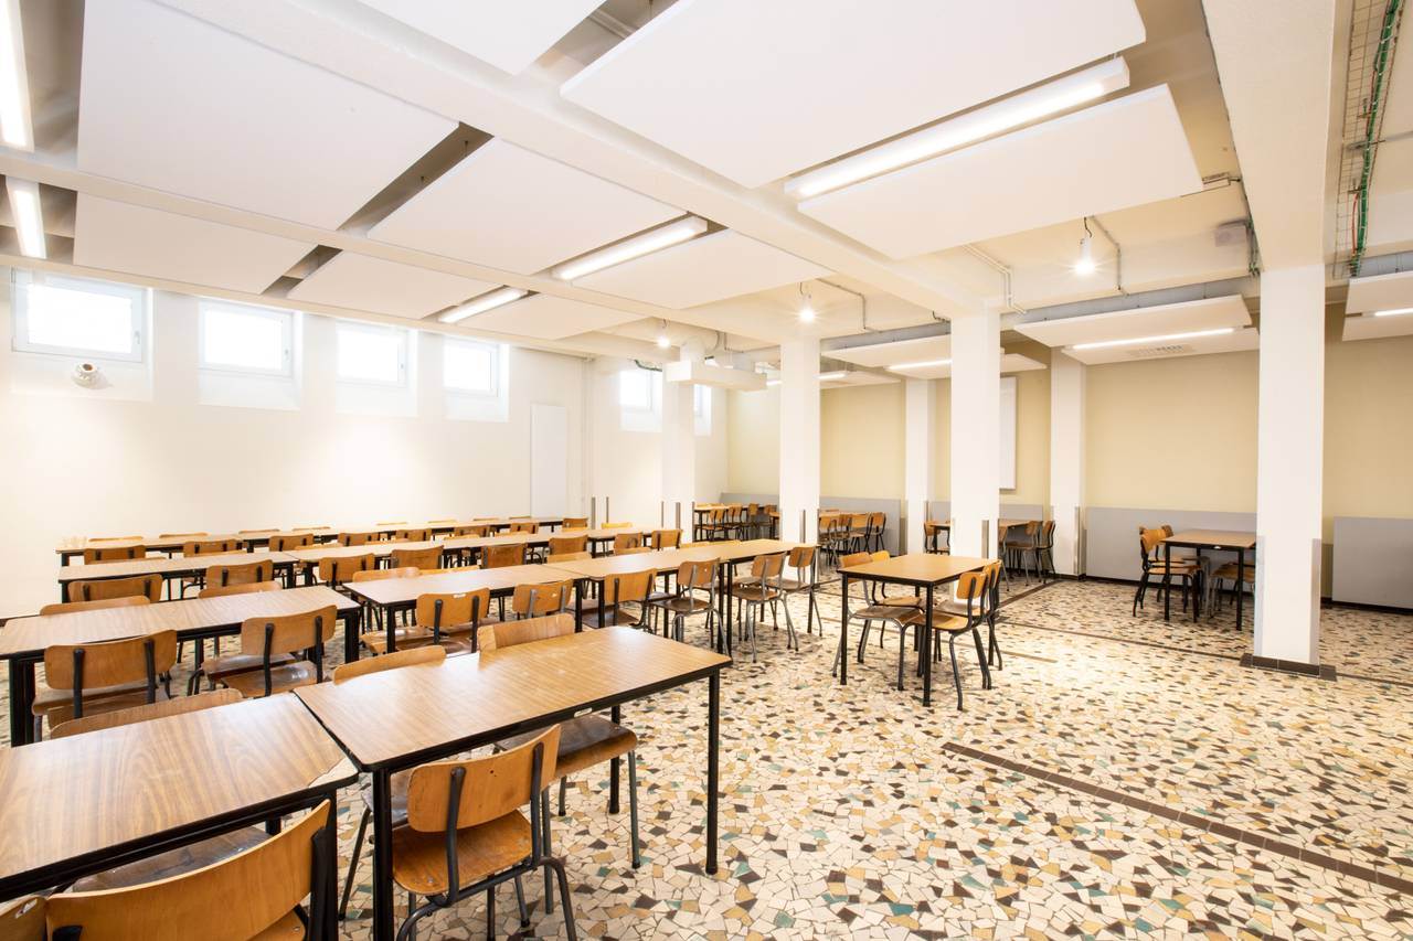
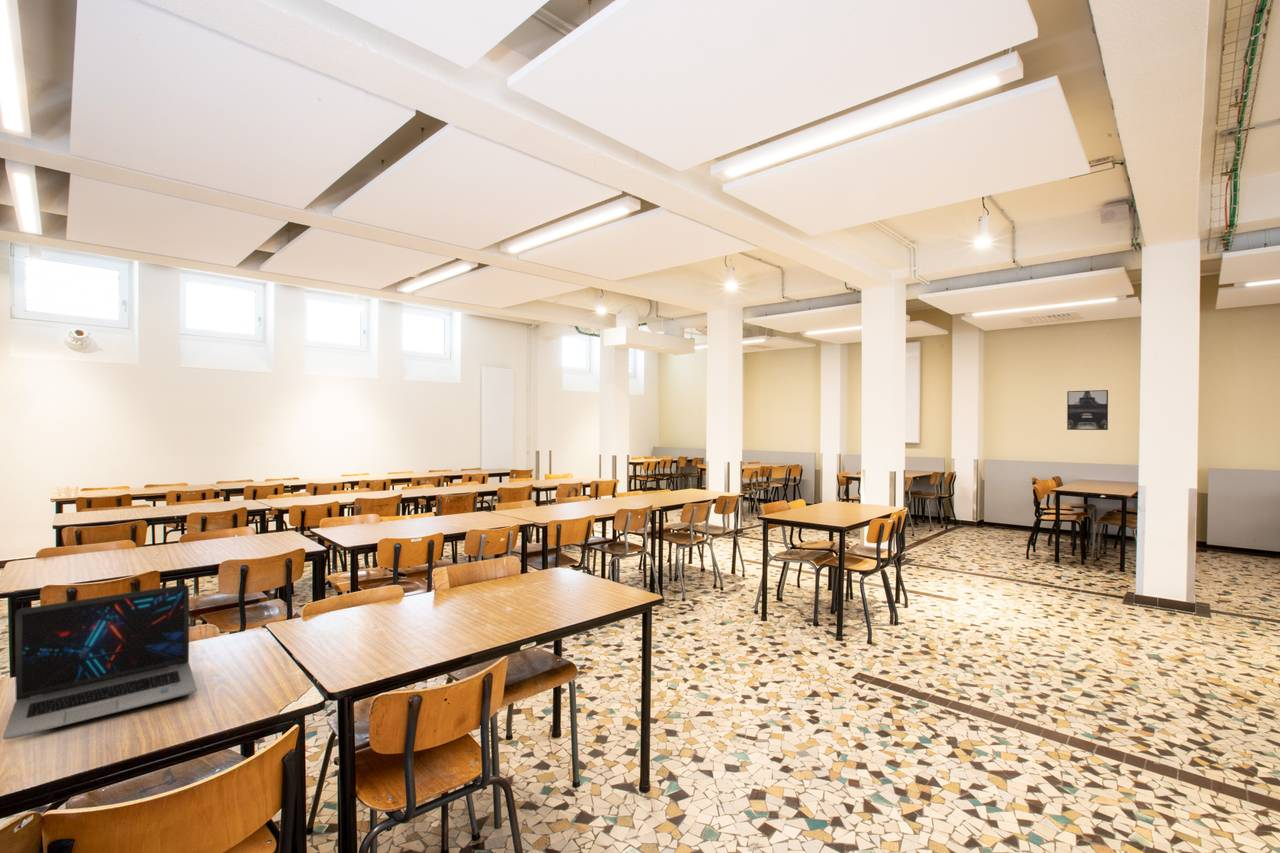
+ wall art [1066,389,1109,431]
+ laptop [2,584,198,741]
